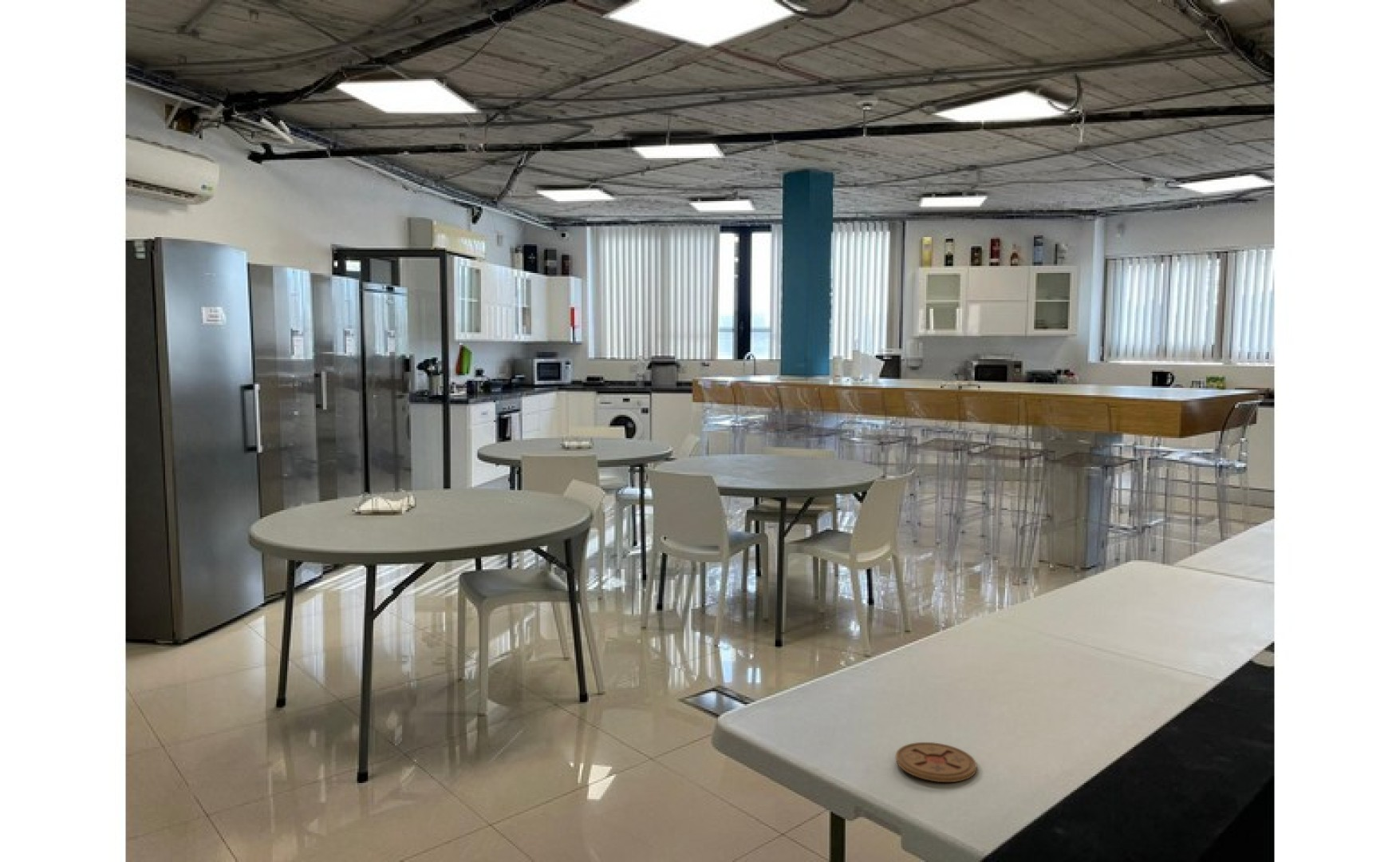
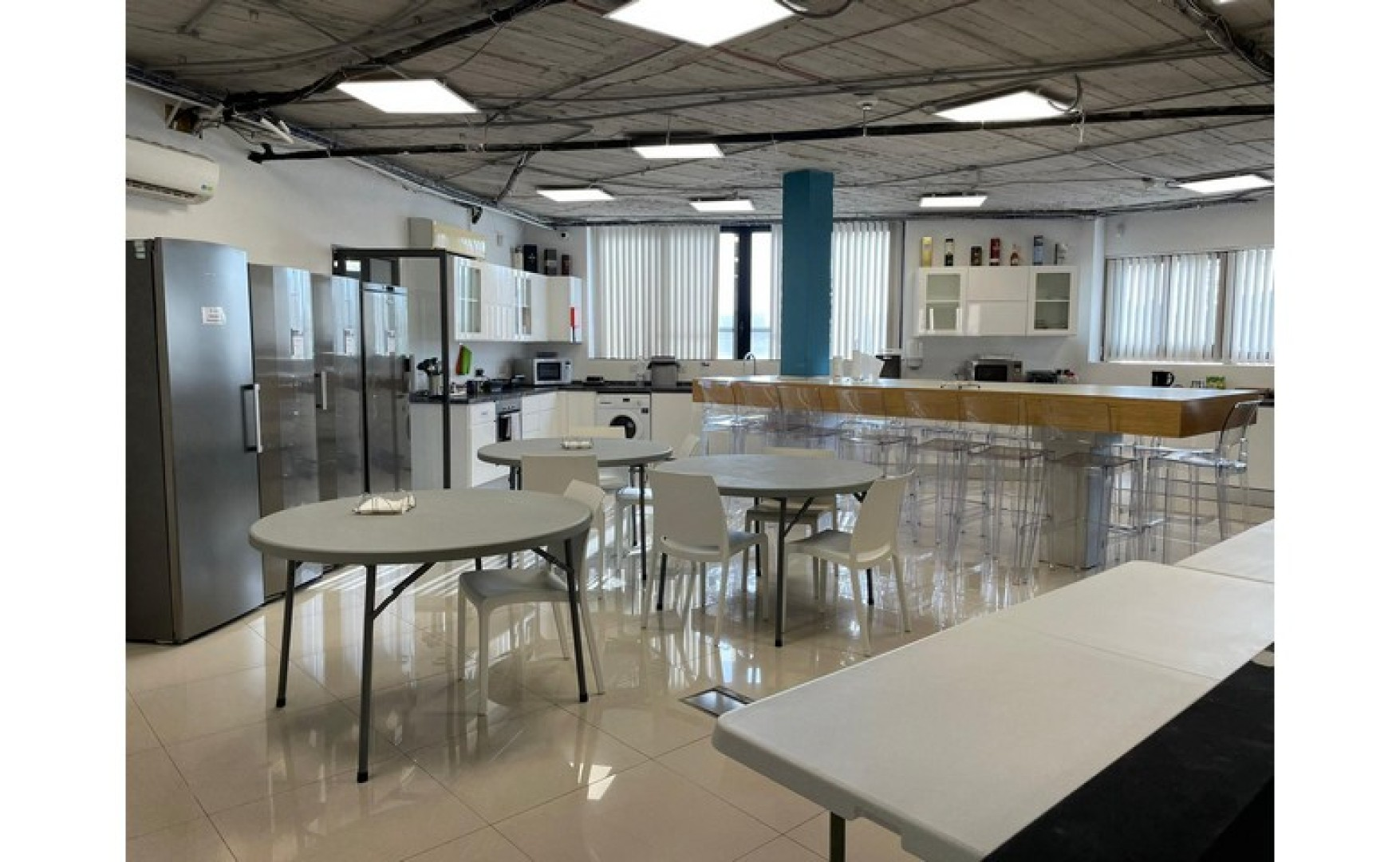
- coaster [895,741,977,783]
